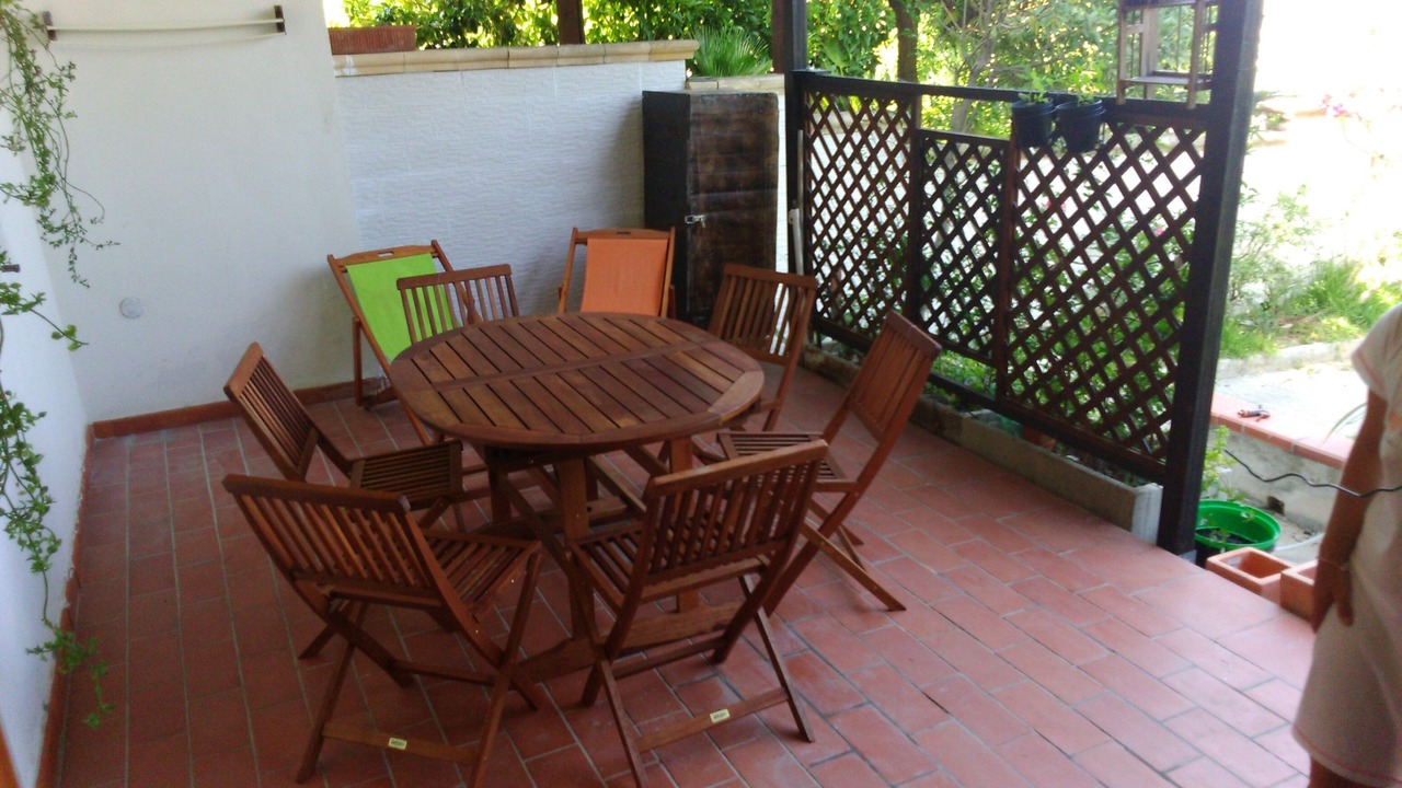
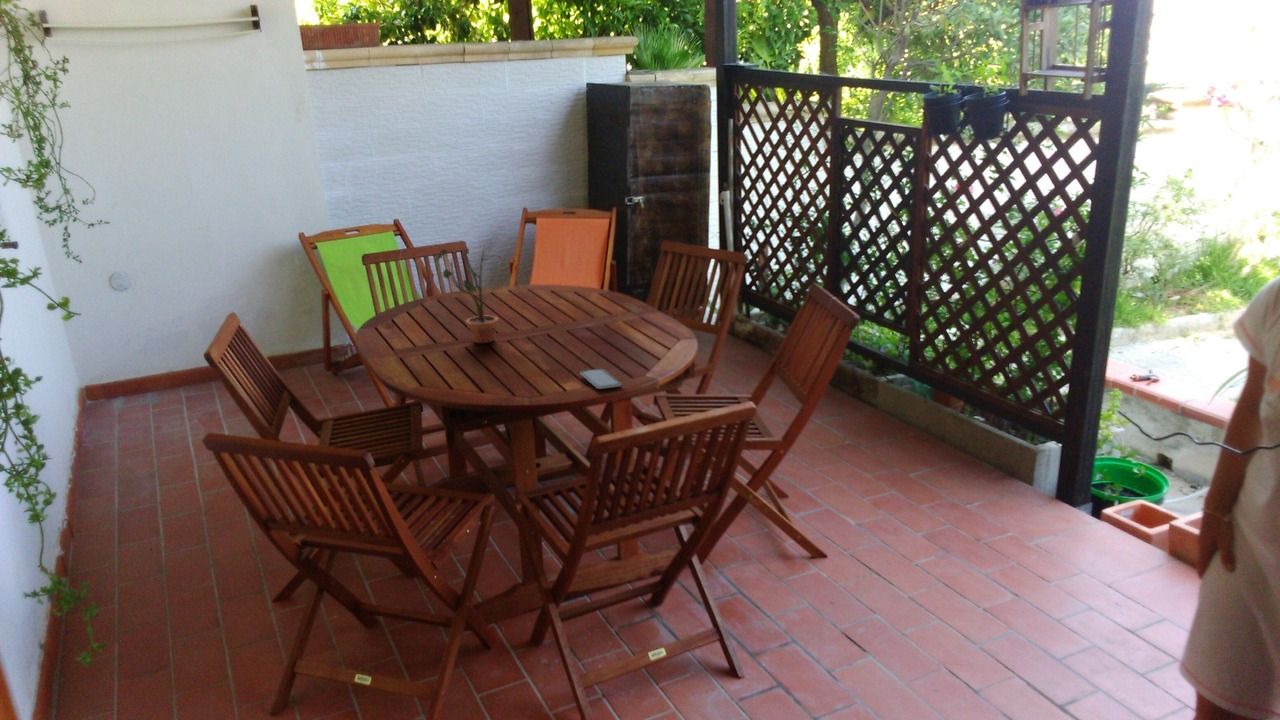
+ smartphone [579,368,622,390]
+ potted plant [434,243,506,344]
